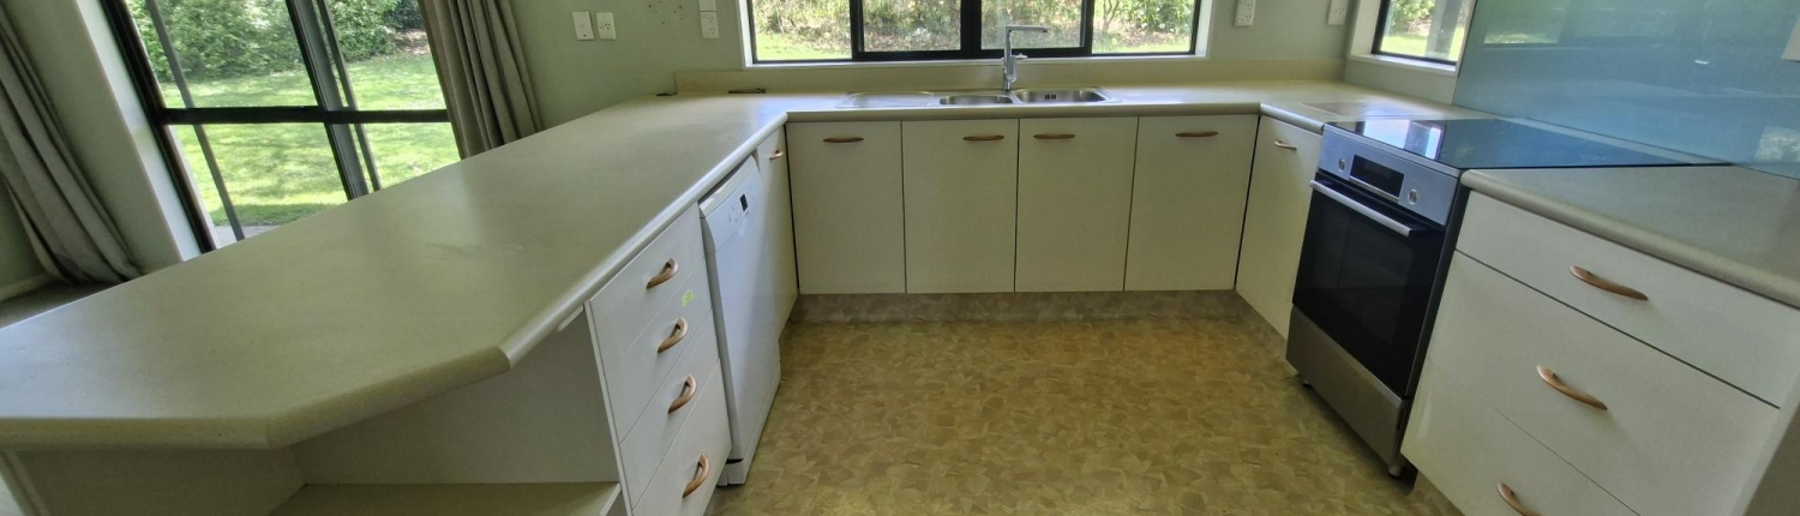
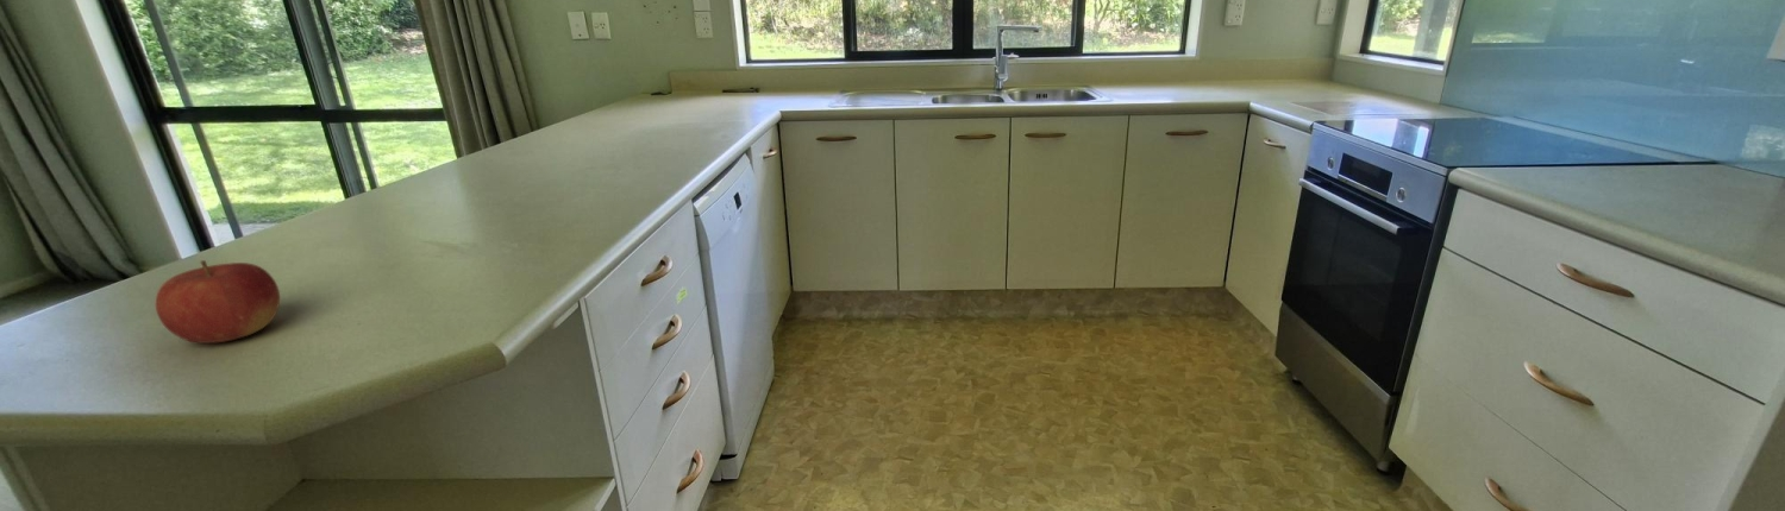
+ fruit [155,259,281,345]
